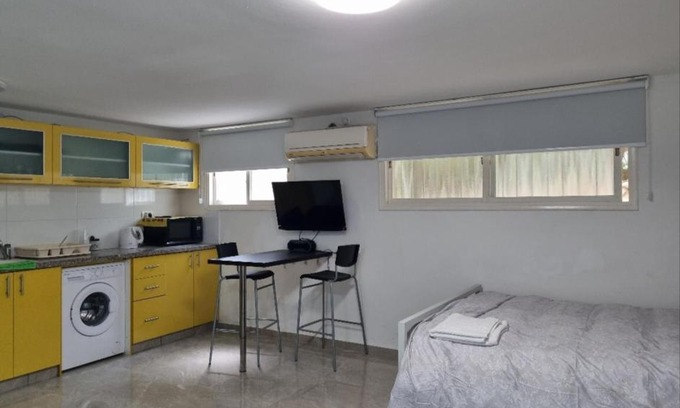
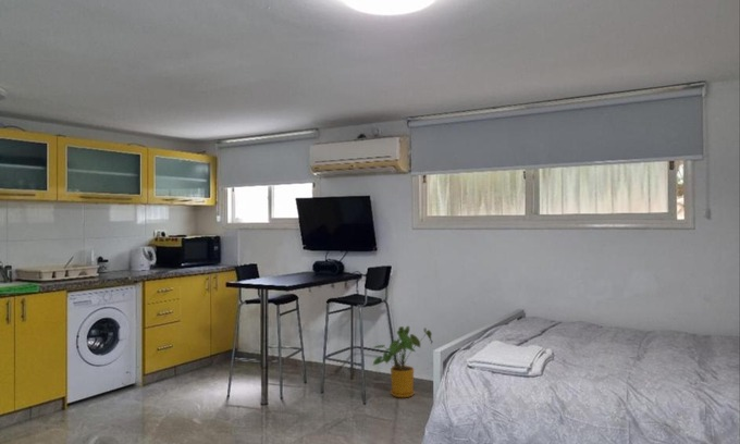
+ house plant [371,325,434,398]
